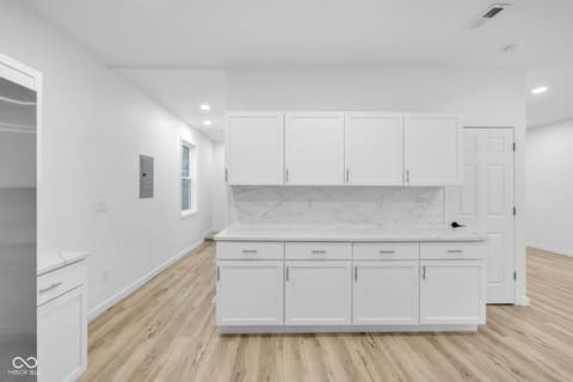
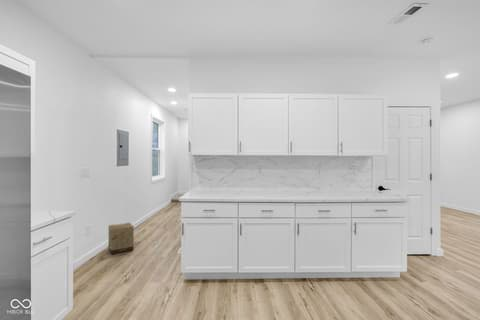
+ cardboard box [107,222,135,255]
